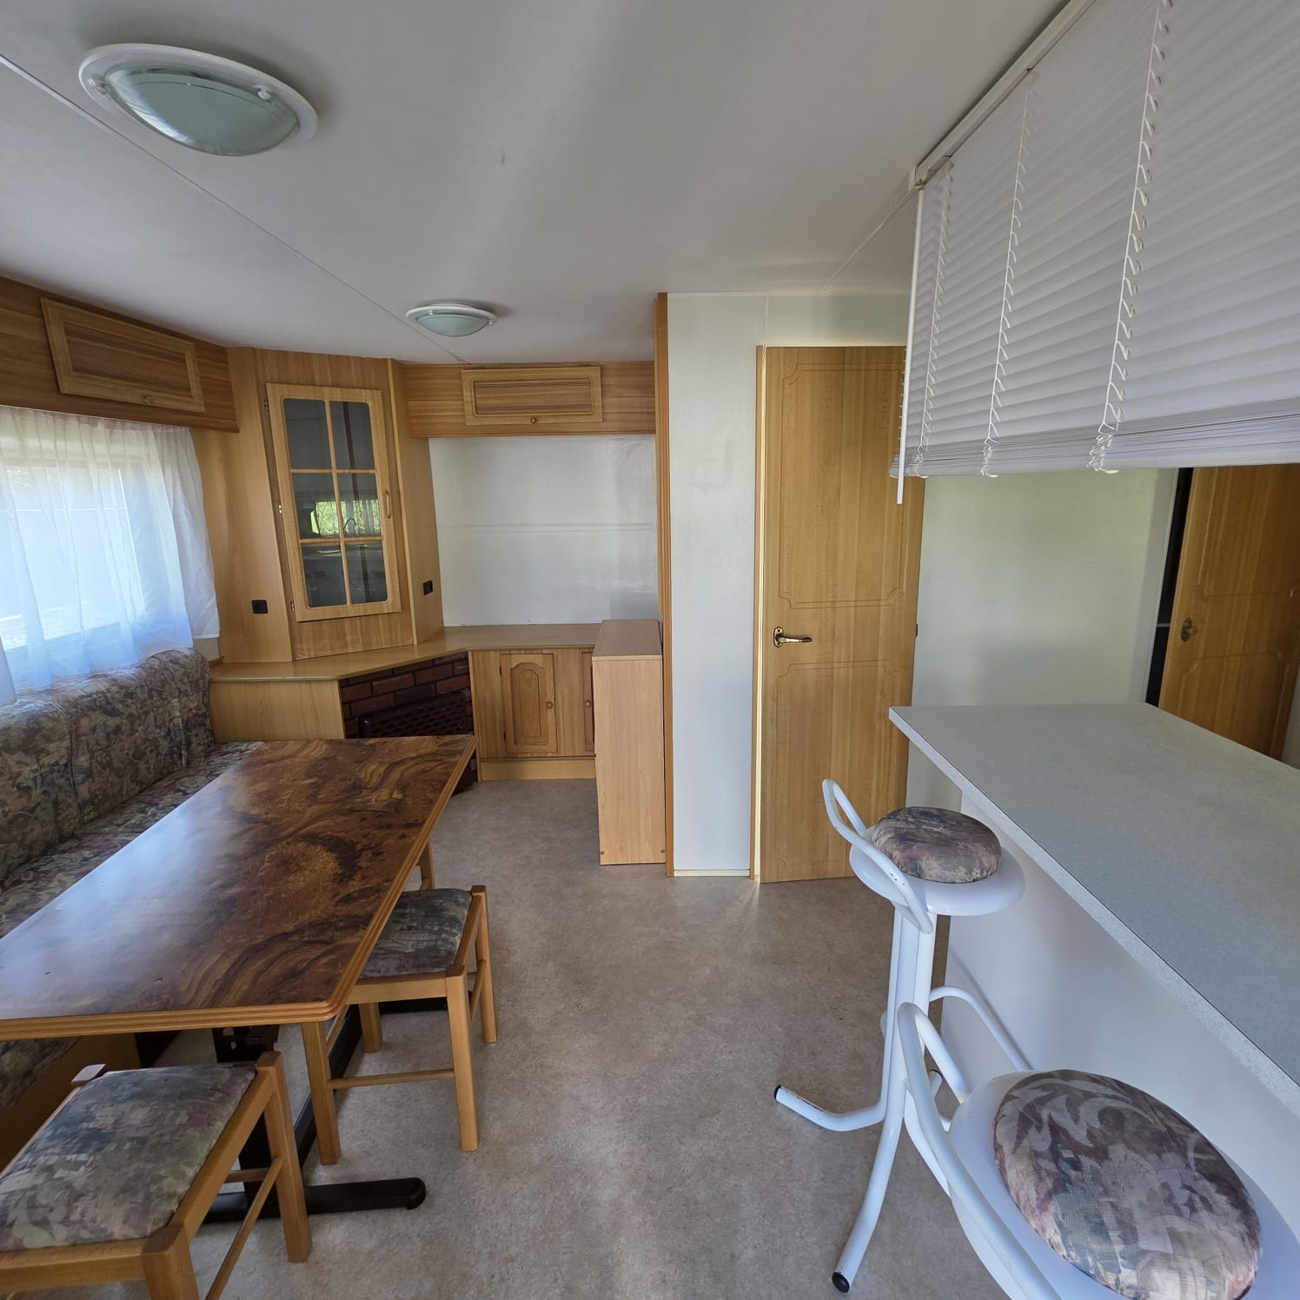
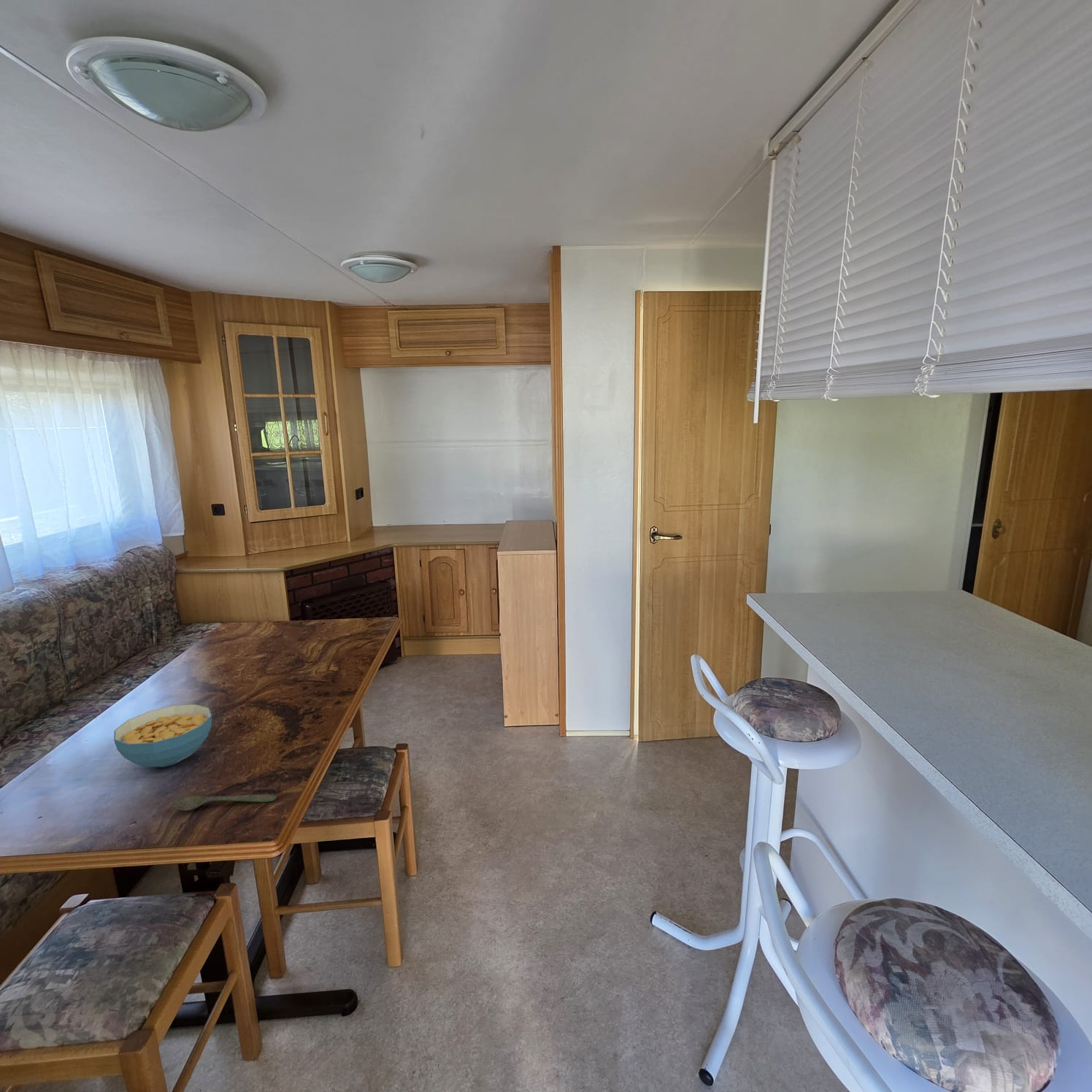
+ cereal bowl [113,704,212,768]
+ spoon [172,794,277,811]
